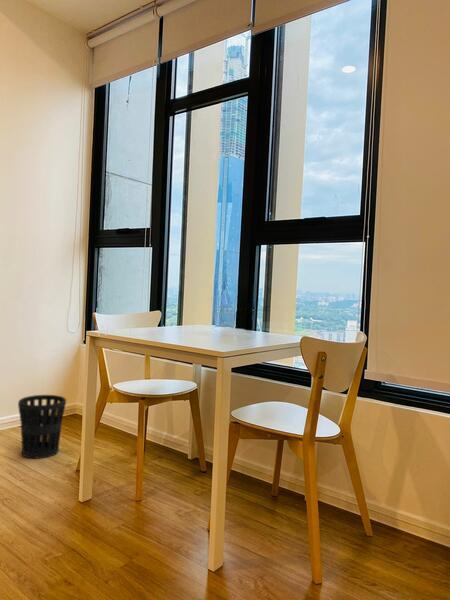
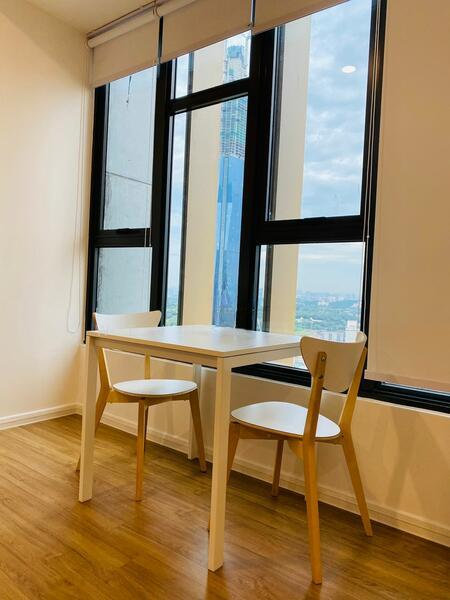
- wastebasket [17,394,67,460]
